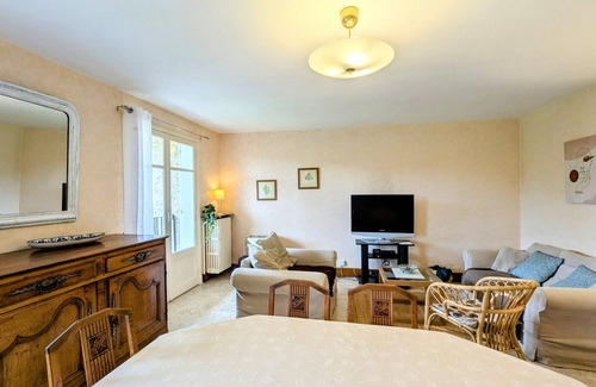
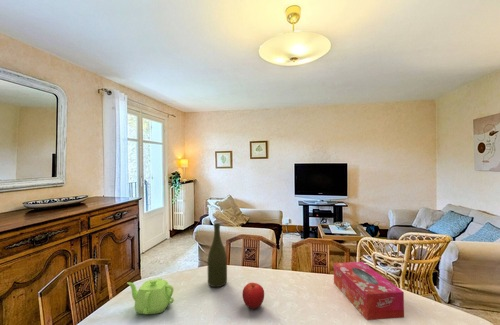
+ bottle [207,222,228,288]
+ teapot [126,277,175,315]
+ fruit [241,282,265,310]
+ tissue box [333,261,405,321]
